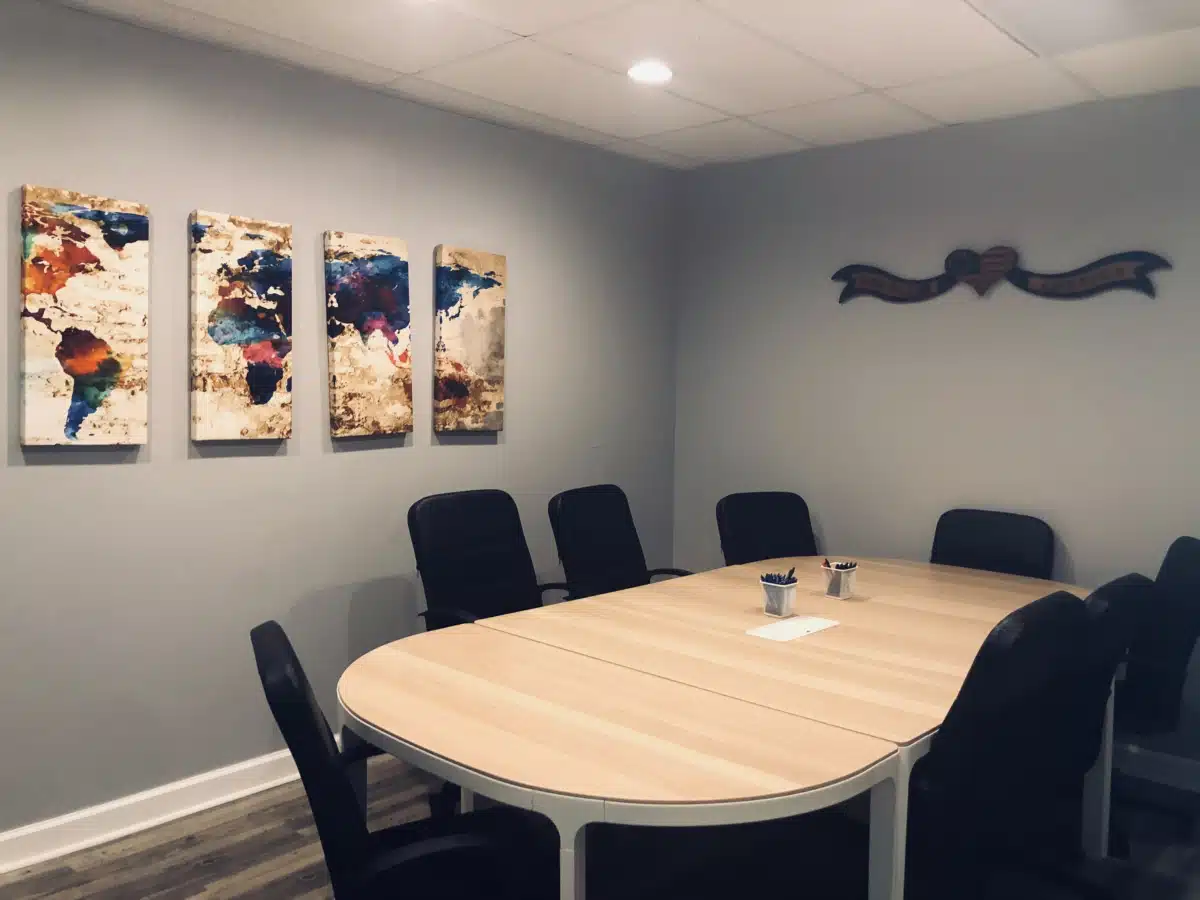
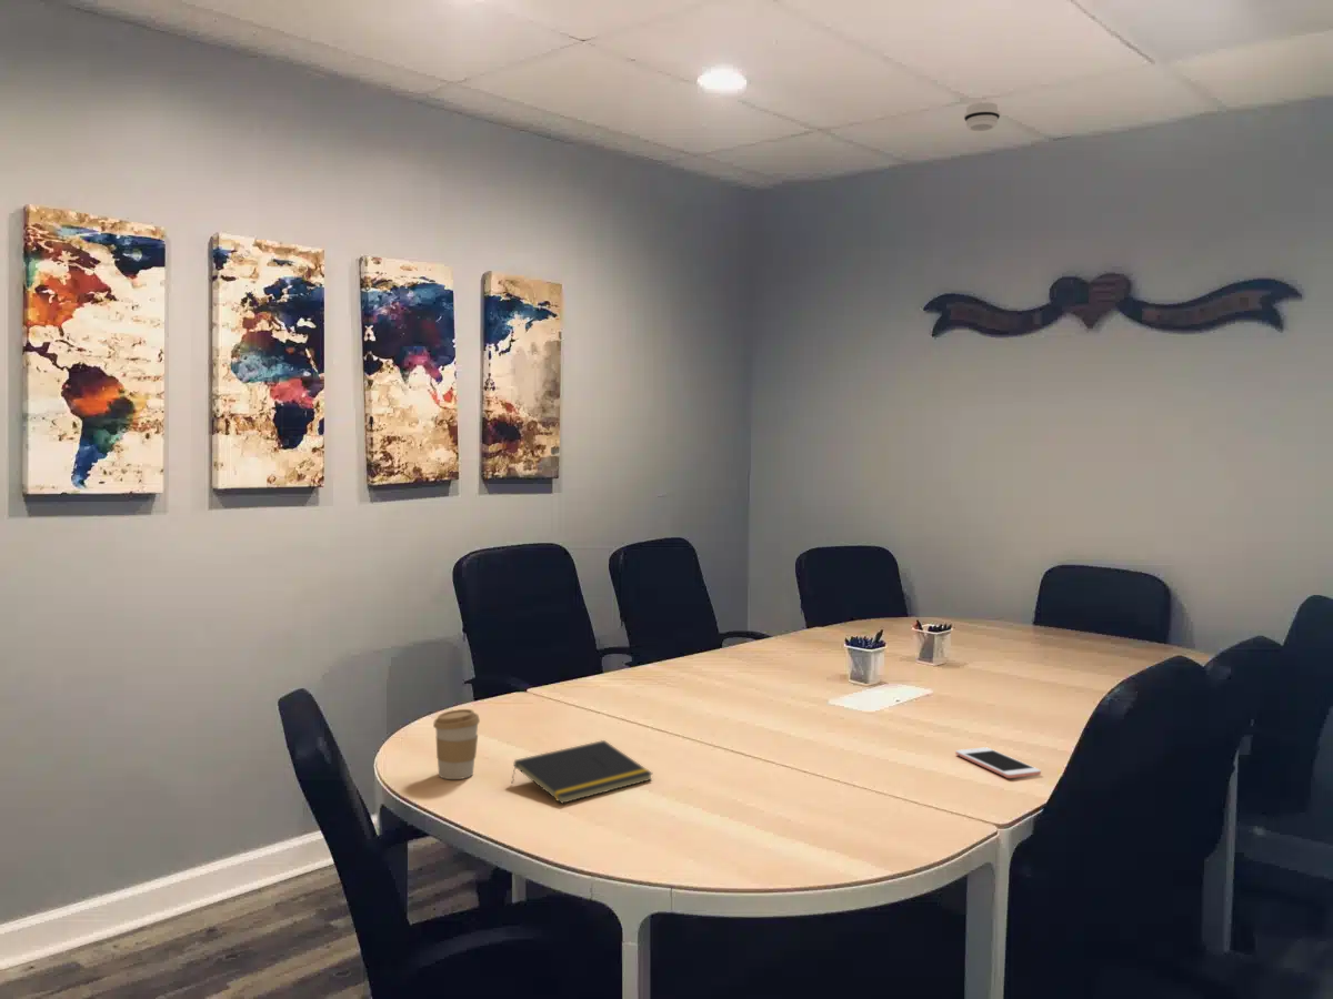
+ cell phone [954,746,1042,779]
+ notepad [511,739,654,805]
+ coffee cup [432,708,481,780]
+ smoke detector [963,101,1001,132]
